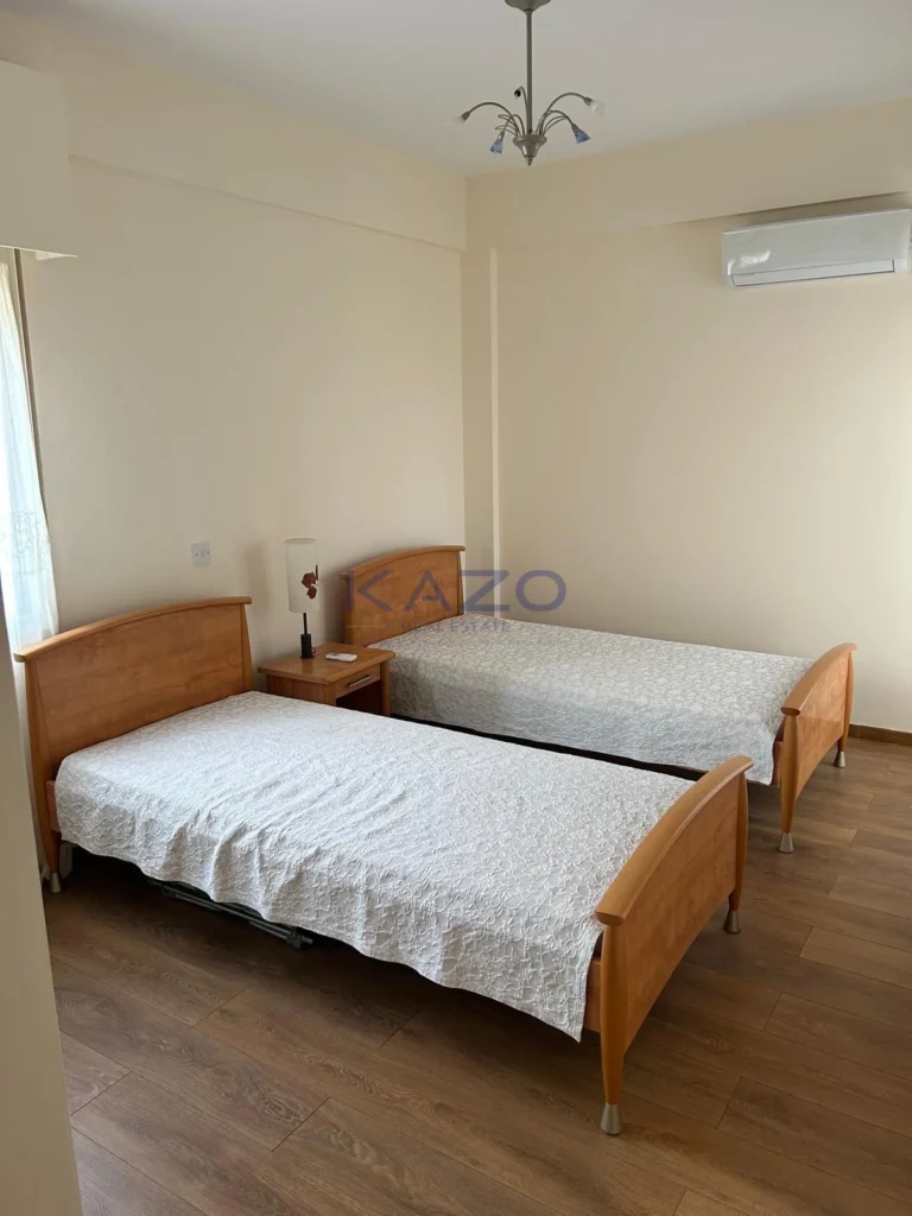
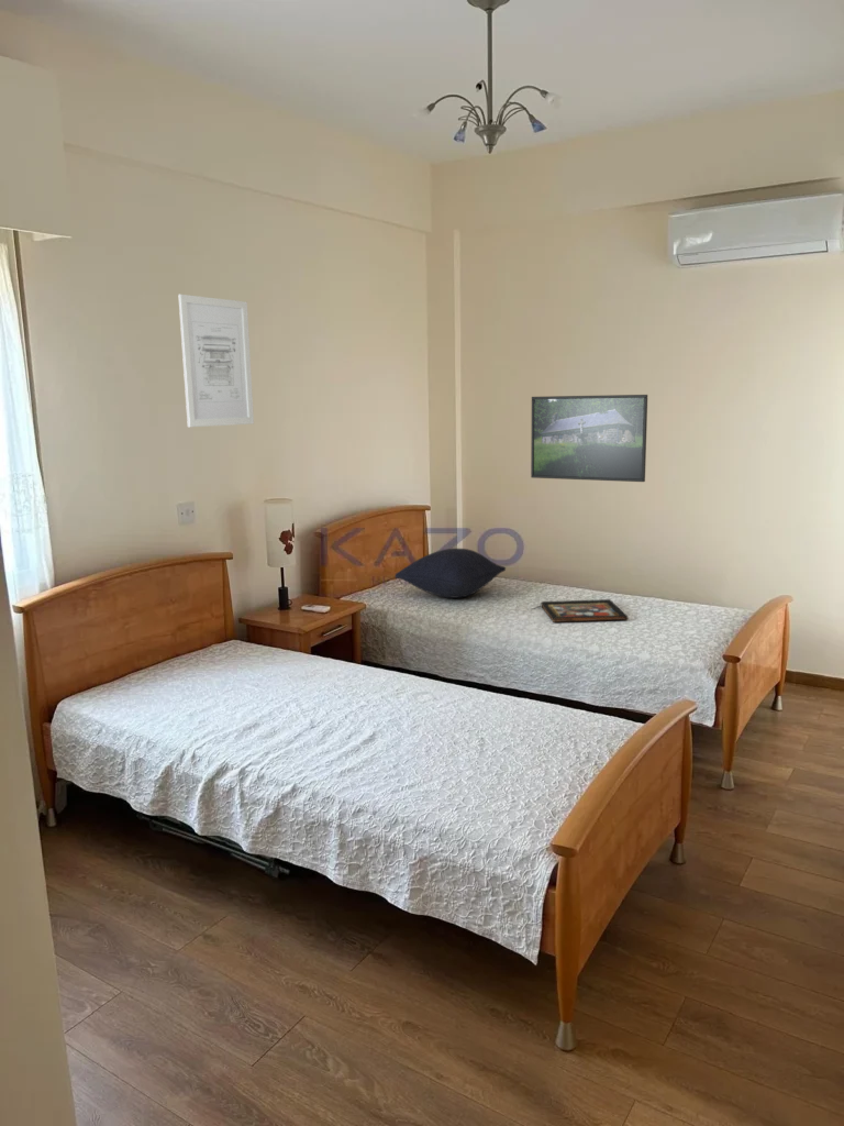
+ wall art [177,294,255,428]
+ decorative tray [540,598,630,623]
+ pillow [393,548,507,599]
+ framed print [530,394,648,483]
